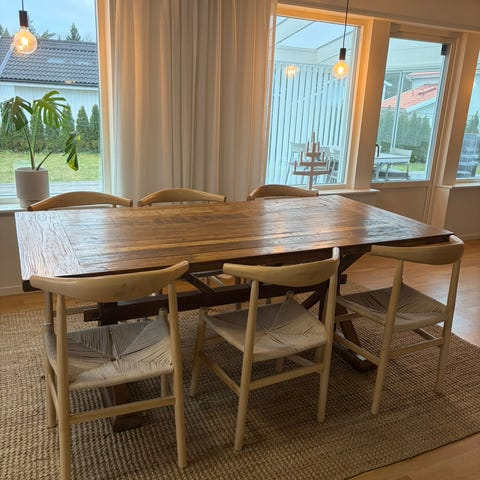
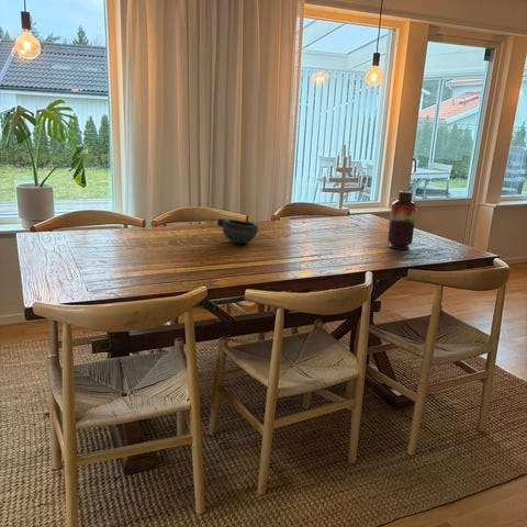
+ vase [386,190,417,250]
+ bowl [216,217,259,244]
